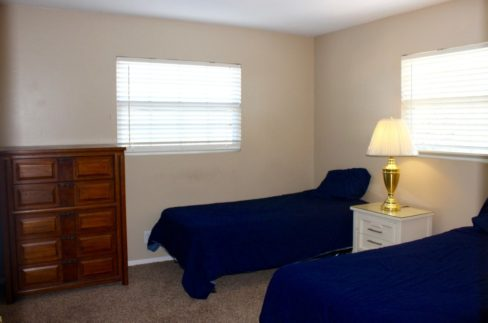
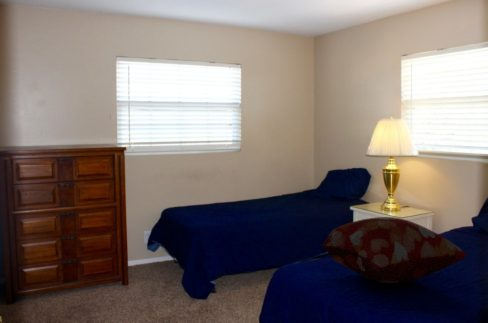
+ decorative pillow [321,216,468,284]
